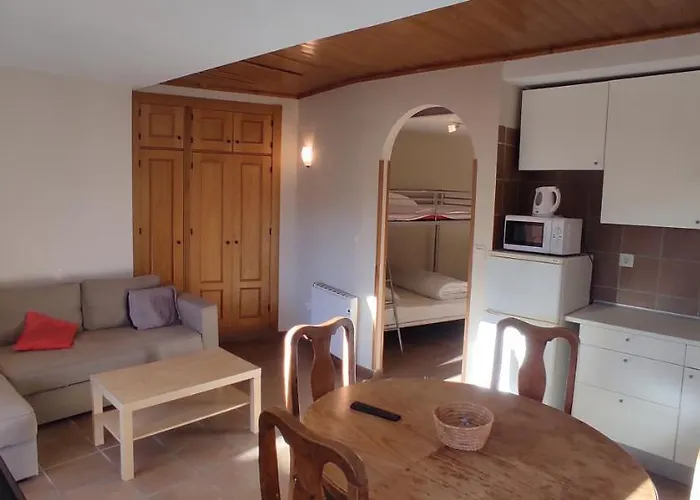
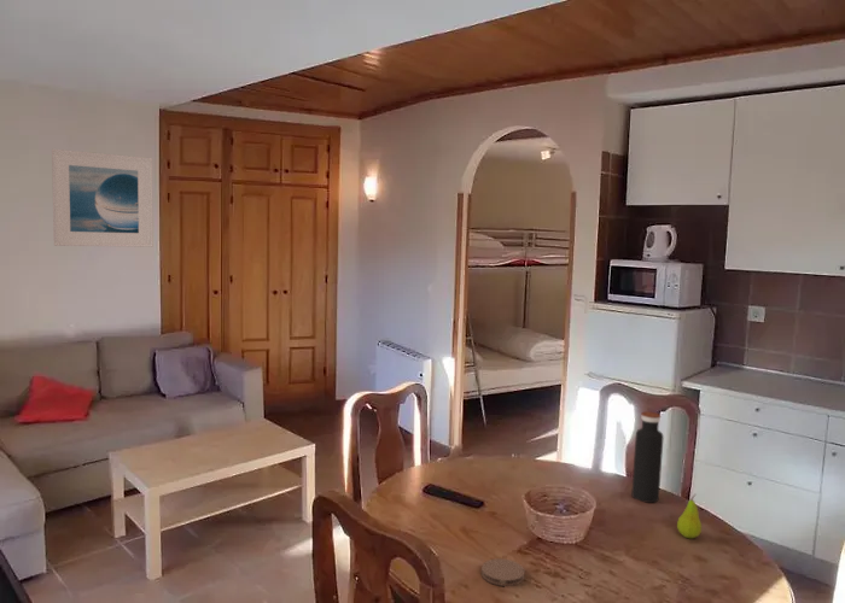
+ coaster [480,557,526,587]
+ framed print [51,148,155,248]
+ water bottle [631,410,665,504]
+ fruit [676,493,703,539]
